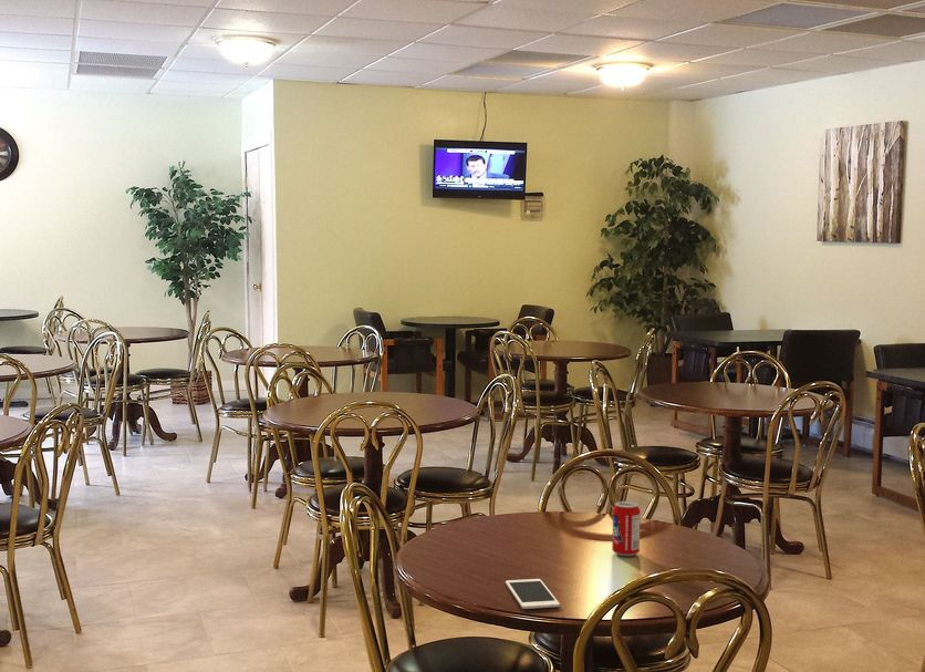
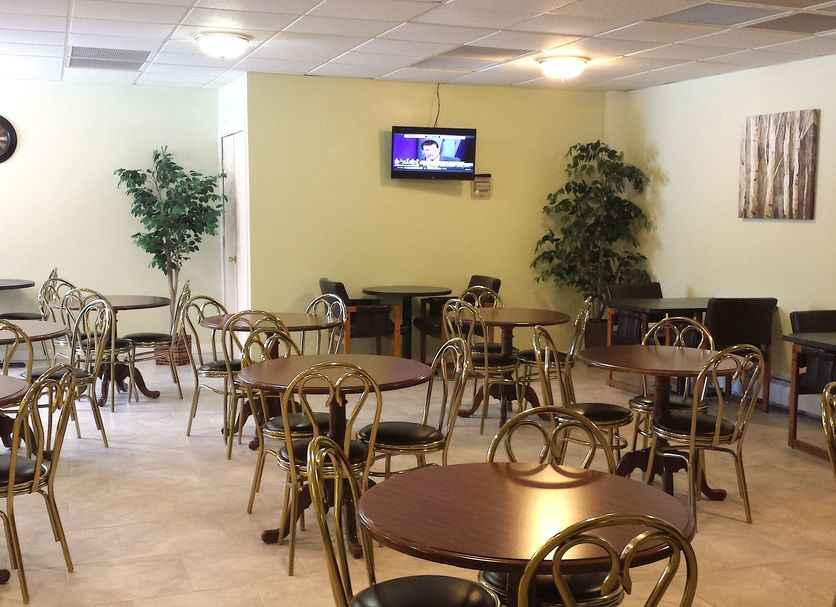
- cell phone [505,578,561,610]
- beverage can [611,500,642,558]
